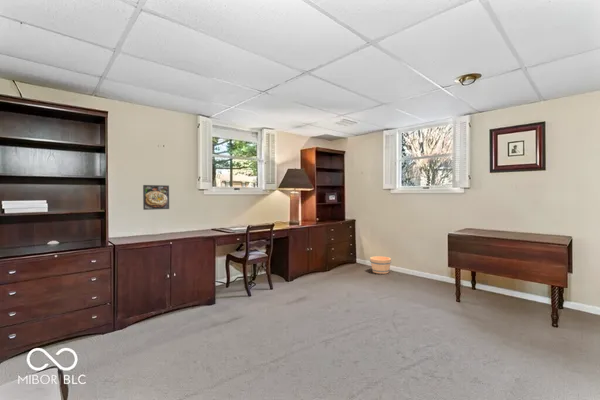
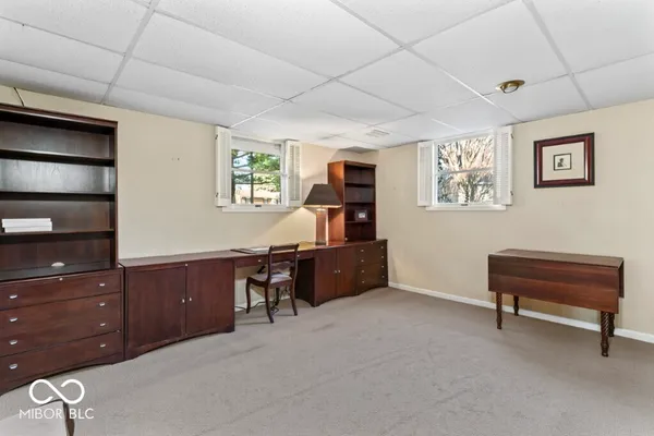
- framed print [142,184,170,211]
- bucket [369,255,392,275]
